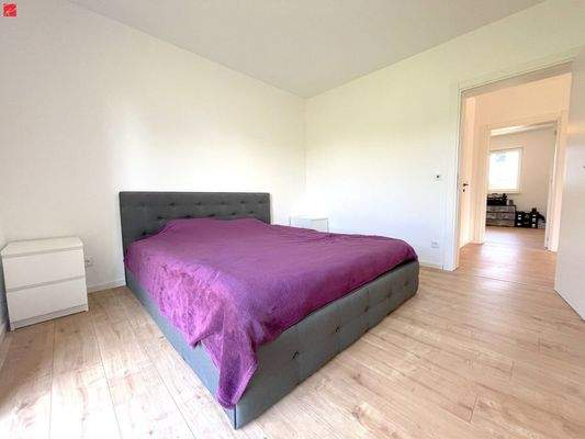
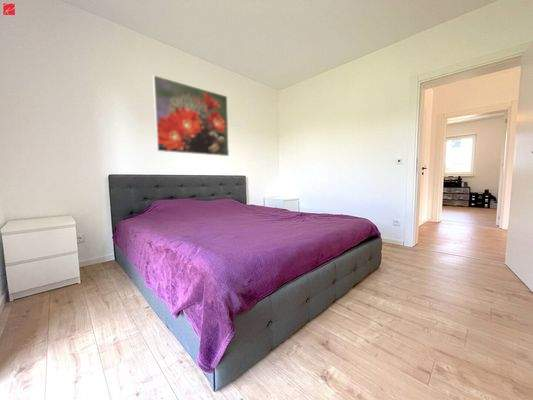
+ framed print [152,74,230,157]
